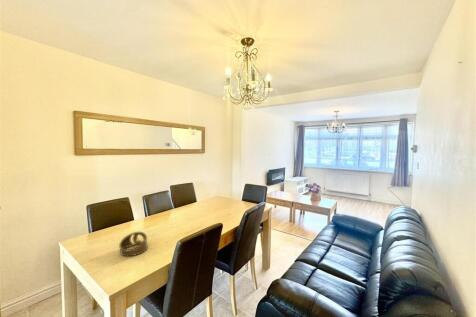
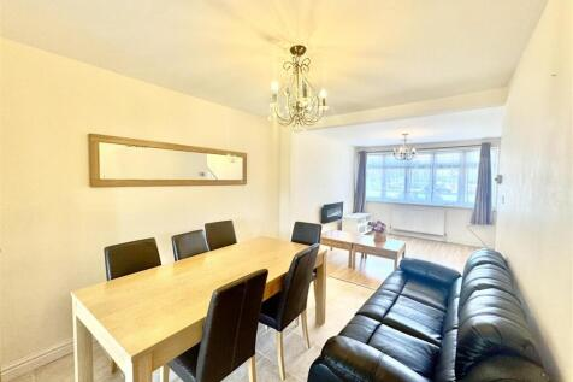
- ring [118,231,149,257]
